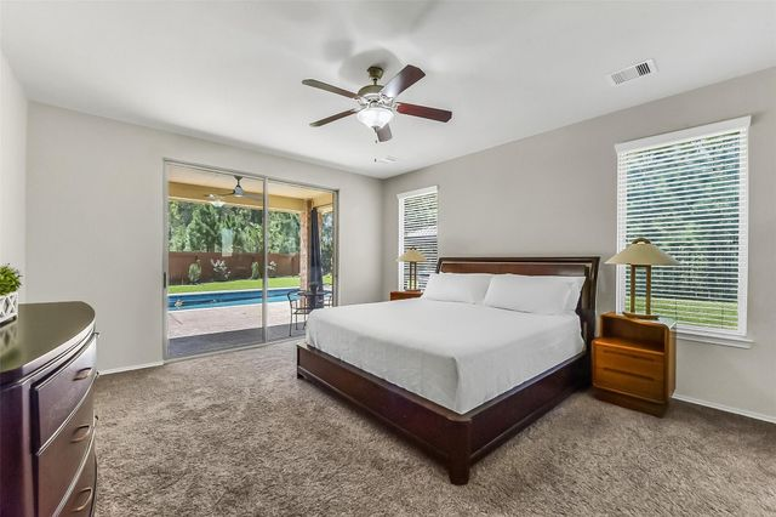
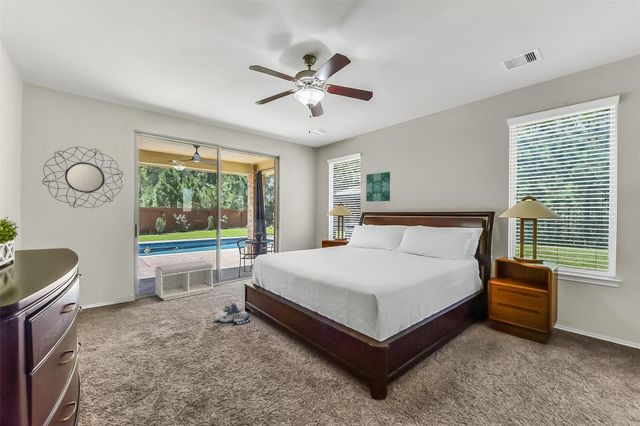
+ plush toy [213,300,252,326]
+ bench [154,259,215,302]
+ home mirror [41,146,124,209]
+ wall art [365,171,391,203]
